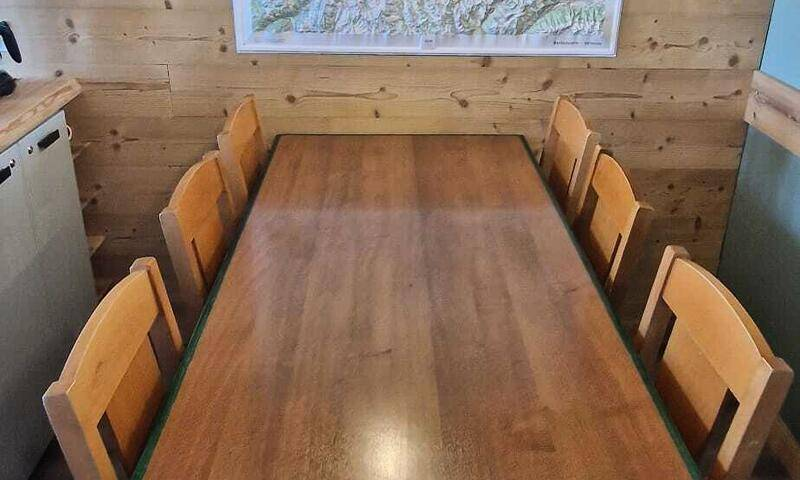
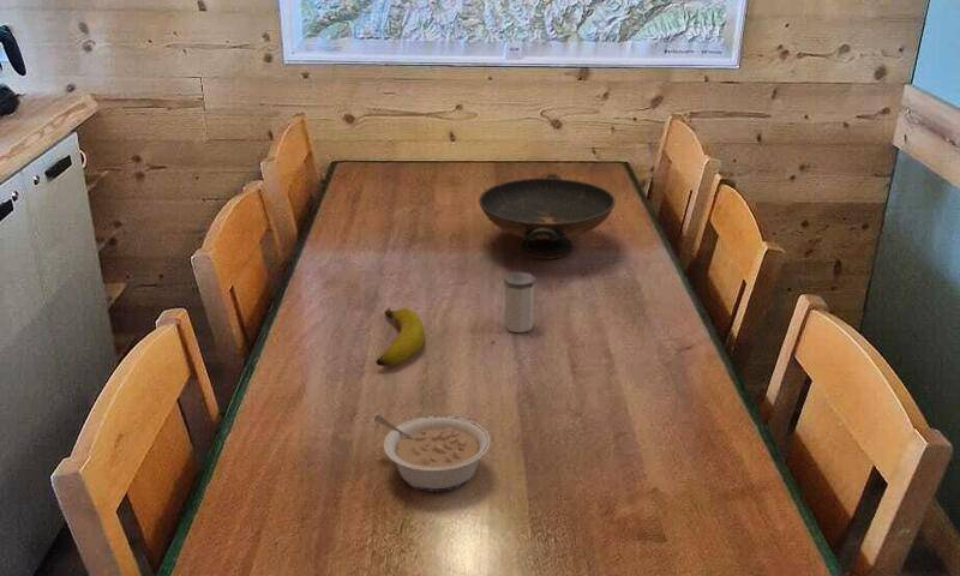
+ decorative bowl [478,170,617,260]
+ legume [372,414,492,493]
+ banana [376,307,426,367]
+ salt shaker [503,271,536,334]
